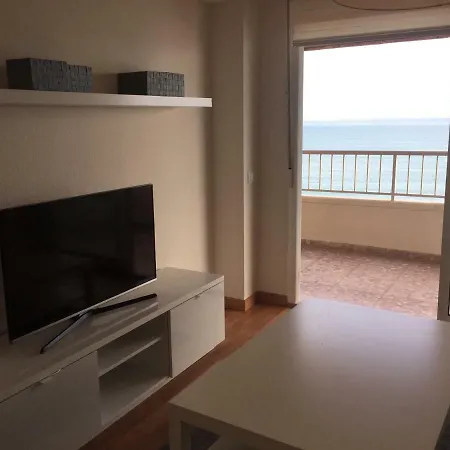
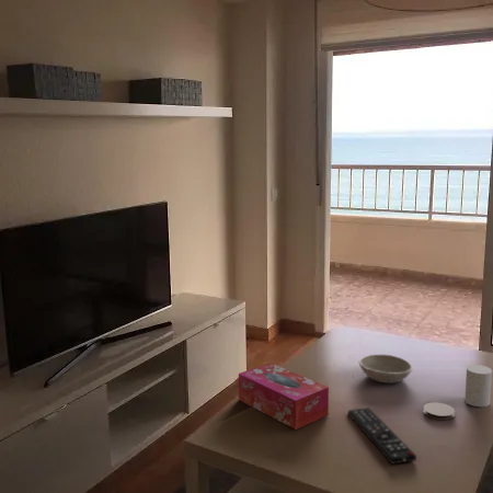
+ tissue box [238,362,330,431]
+ coaster [423,401,456,421]
+ remote control [347,406,417,465]
+ cup [463,364,493,408]
+ bowl [358,354,413,385]
